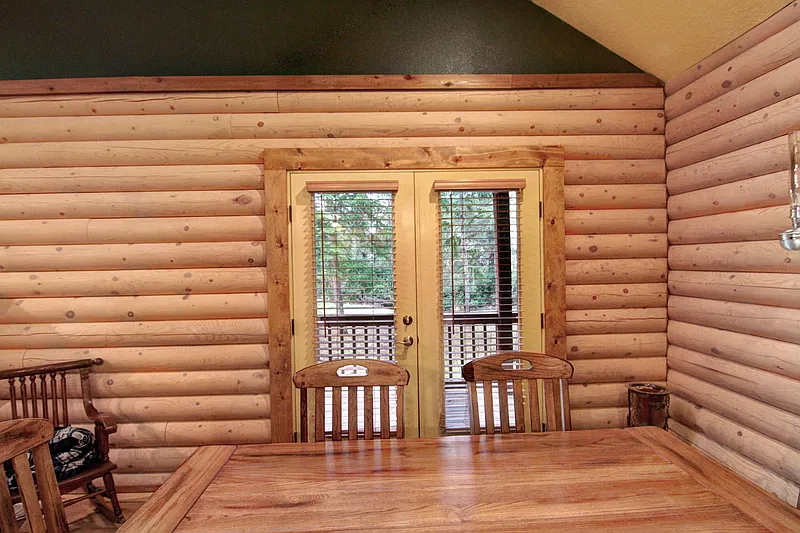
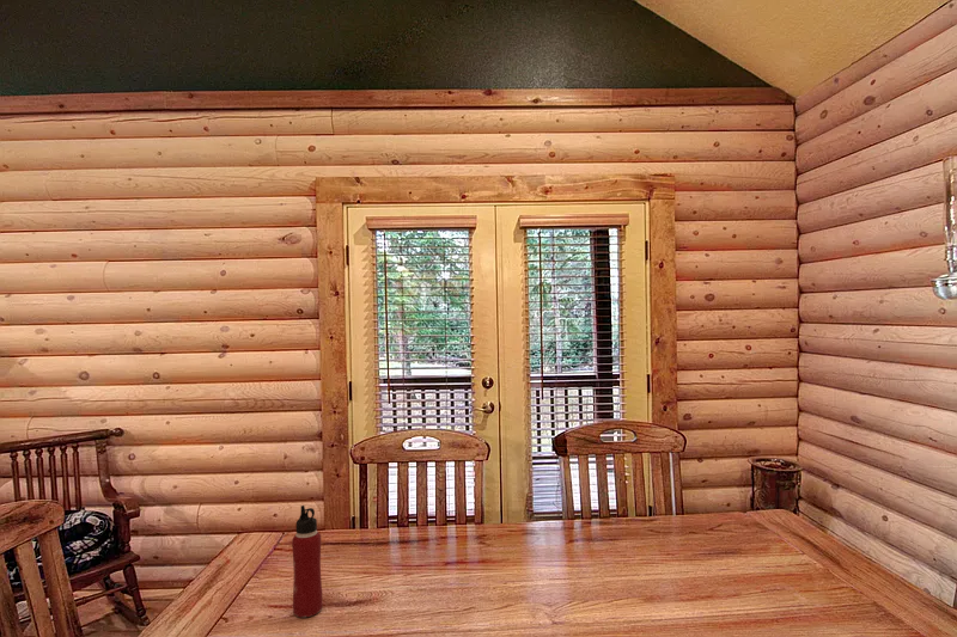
+ water bottle [291,504,323,618]
